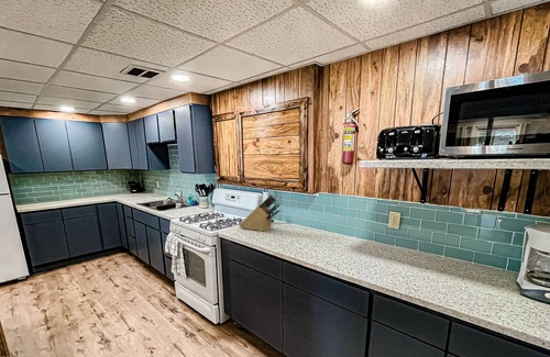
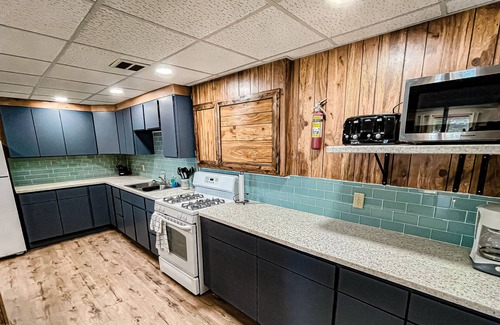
- knife block [239,193,282,232]
